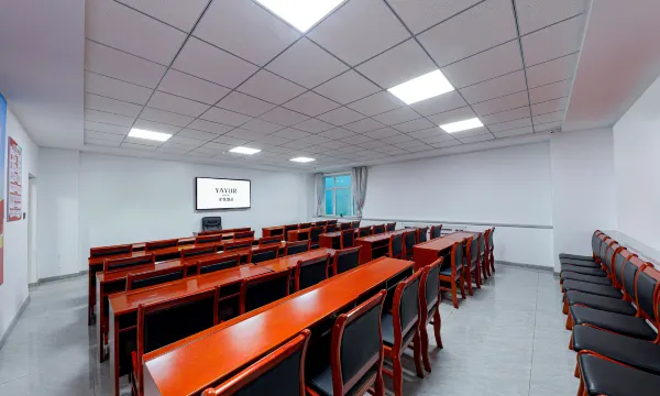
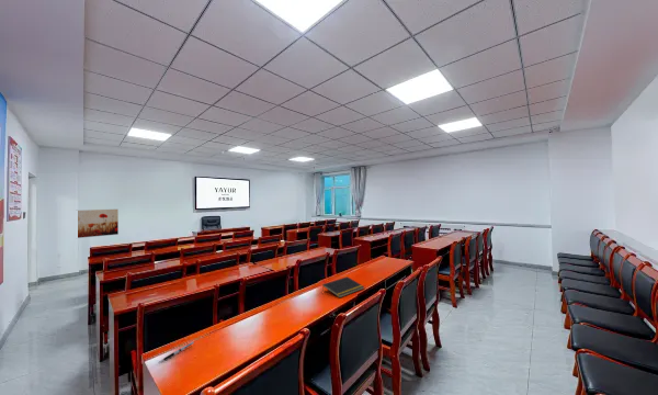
+ wall art [77,208,120,239]
+ pen [158,341,195,363]
+ notepad [321,275,365,298]
